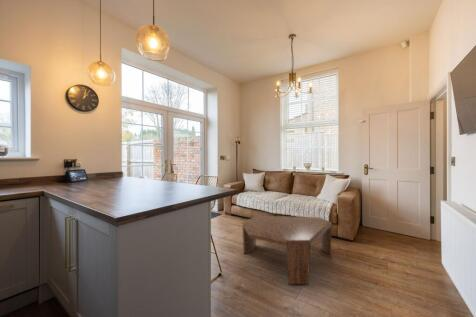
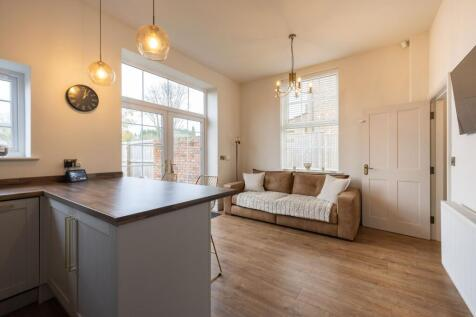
- coffee table [241,215,333,285]
